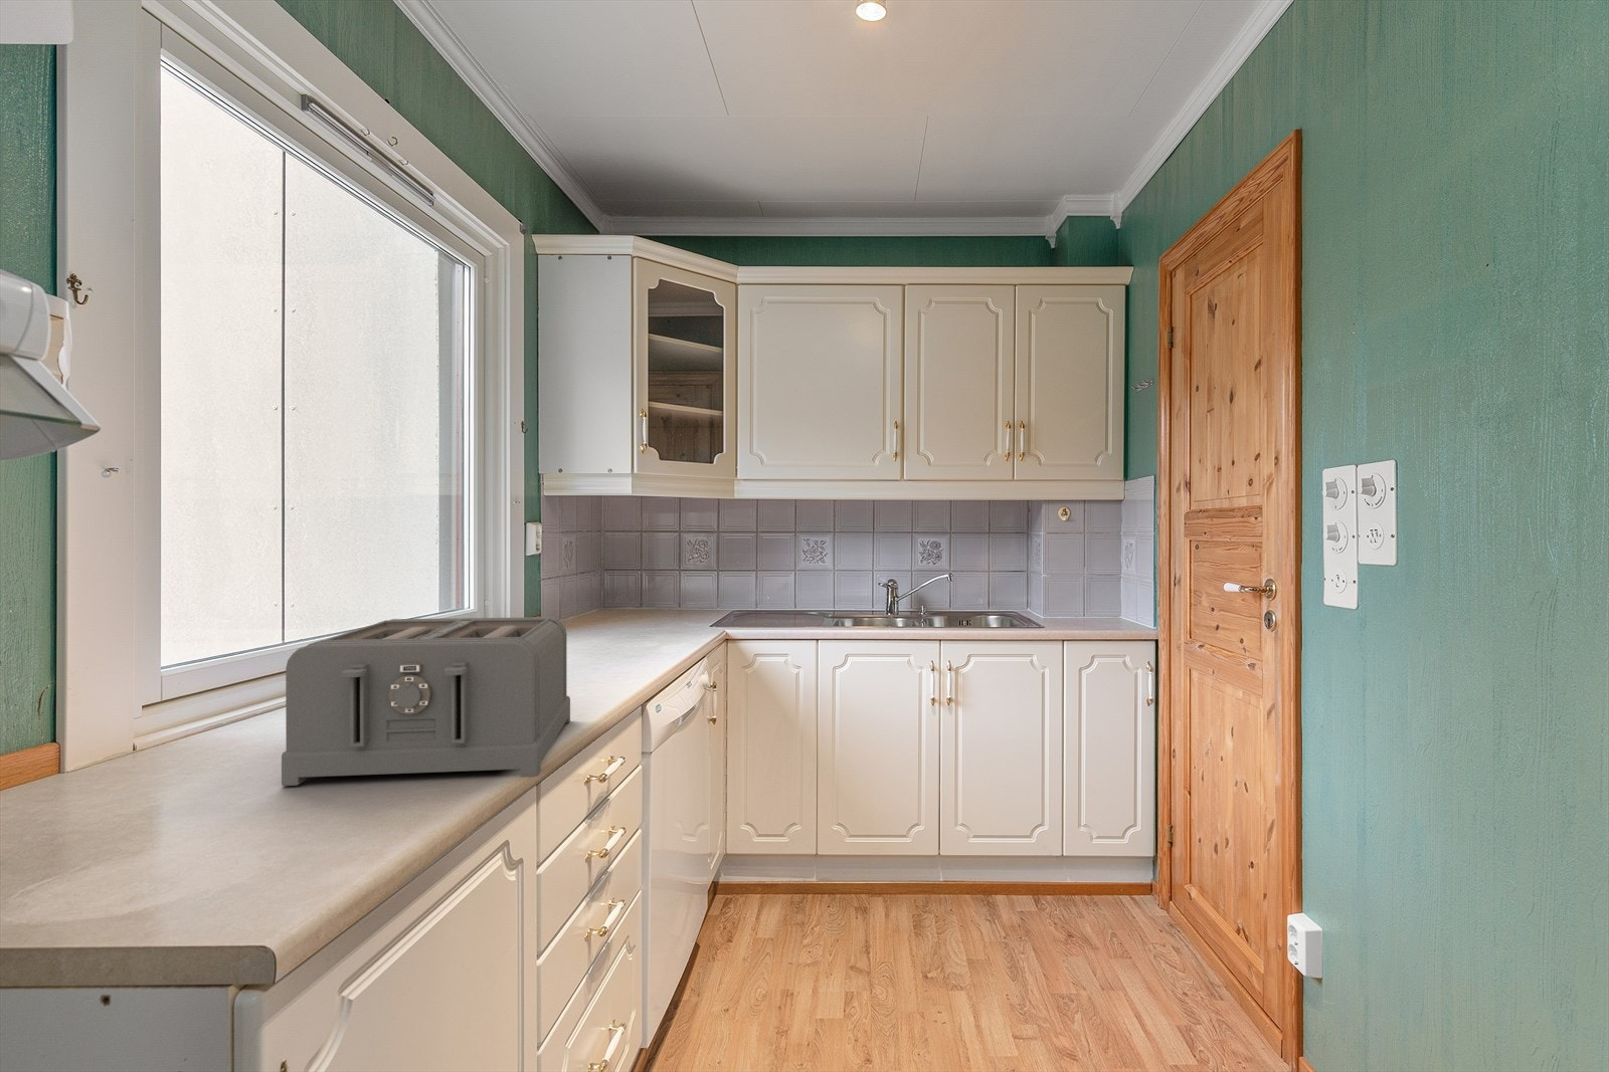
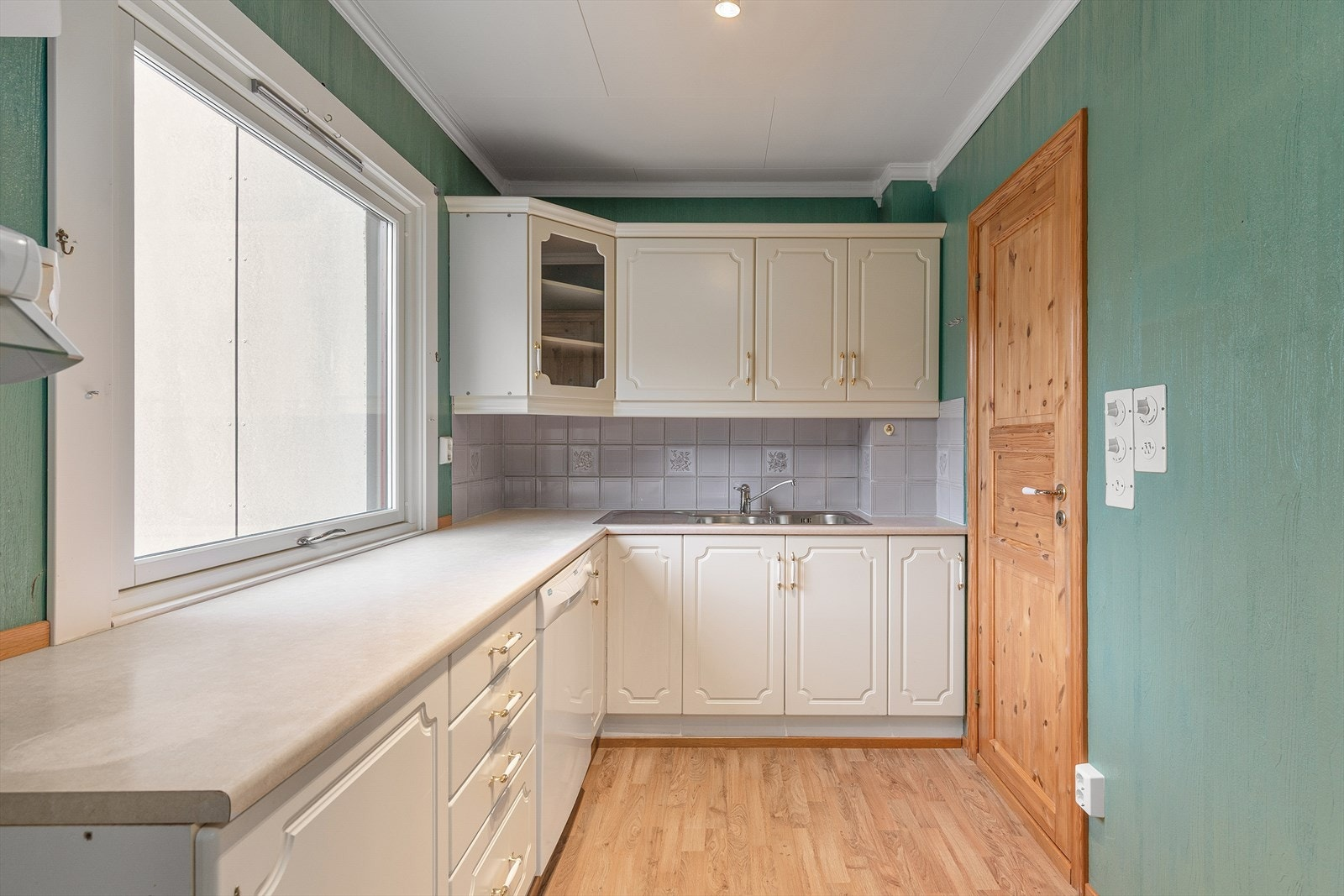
- toaster [280,616,571,787]
